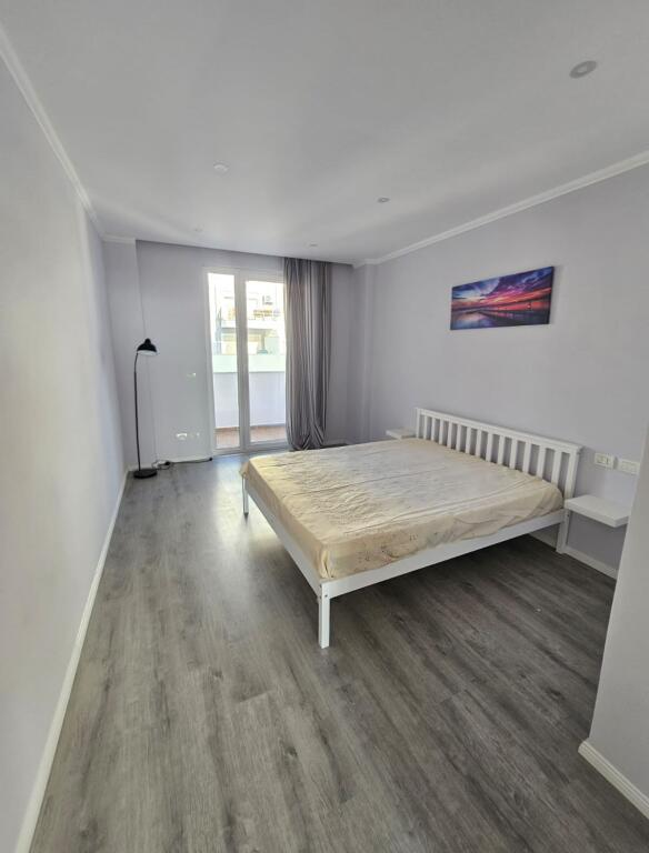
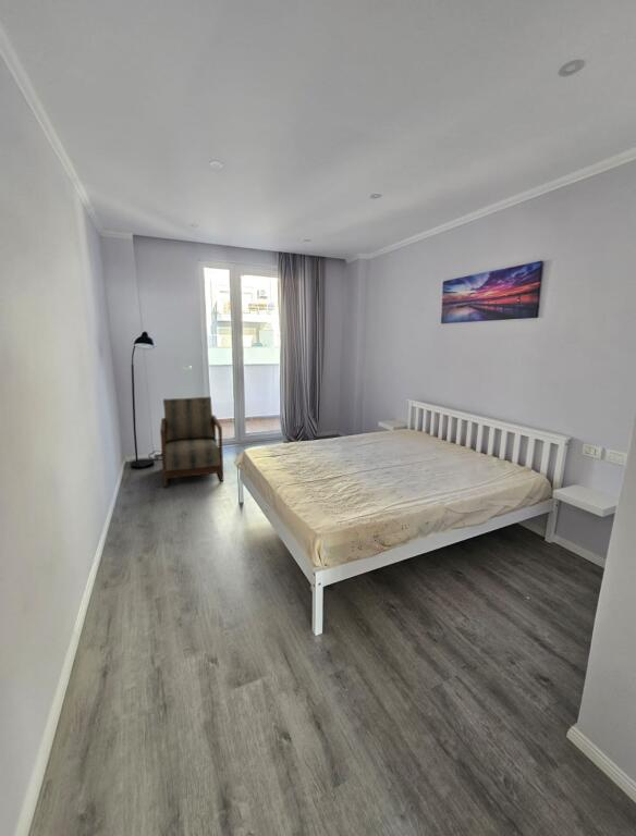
+ armchair [159,395,224,489]
